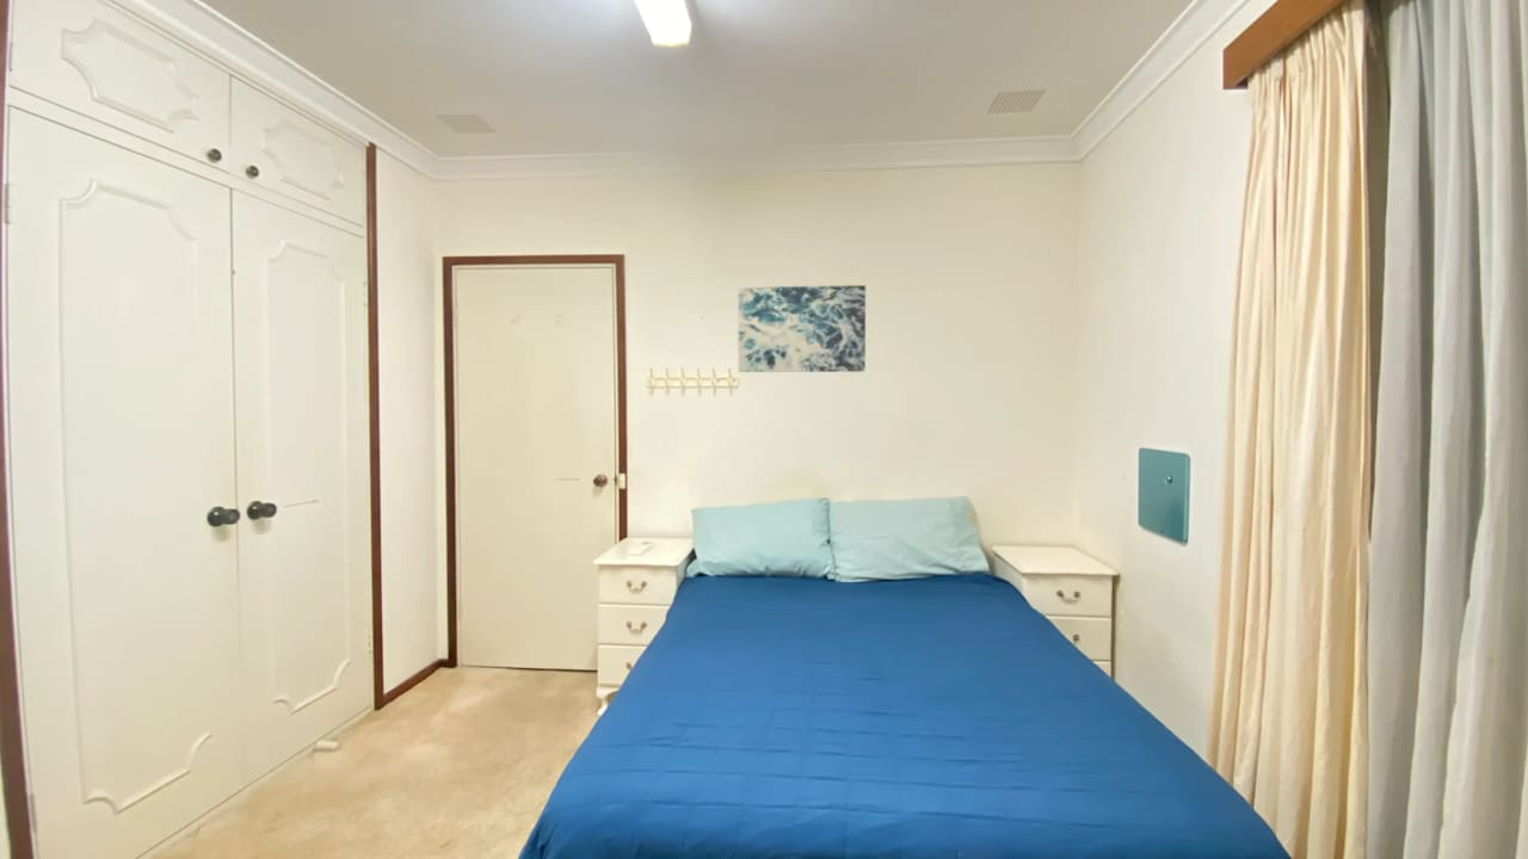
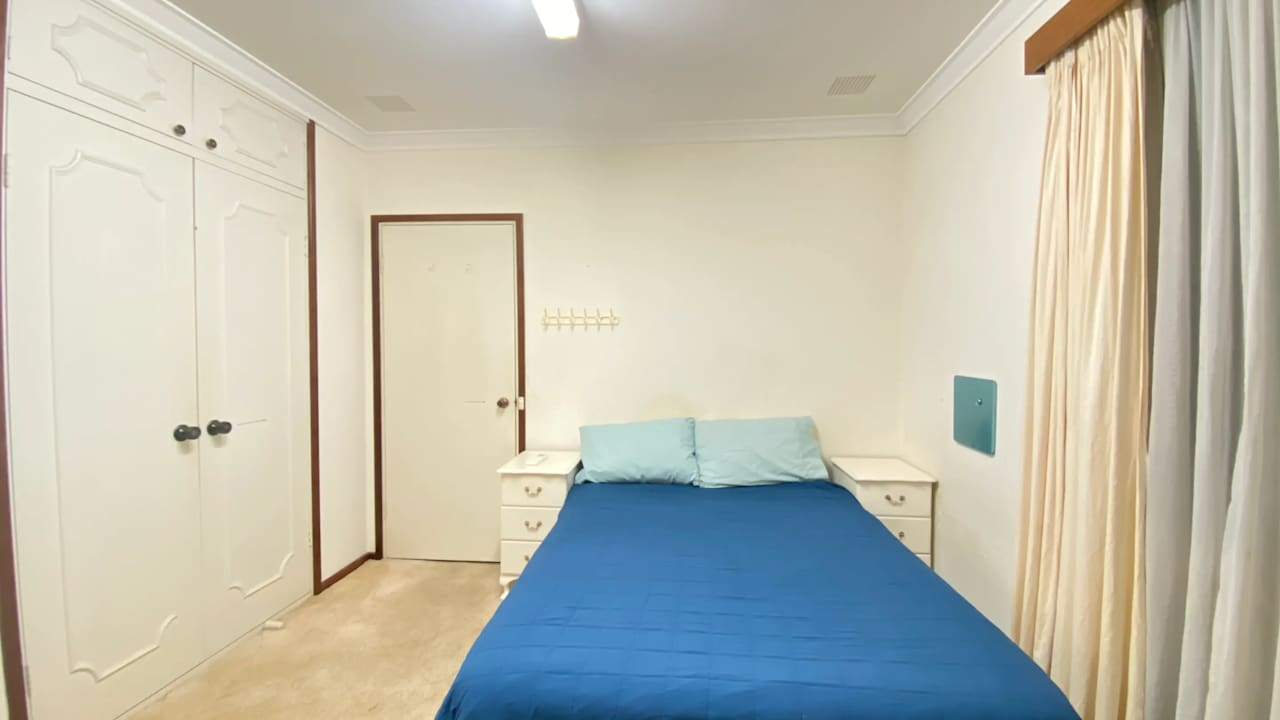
- wall art [738,284,867,373]
